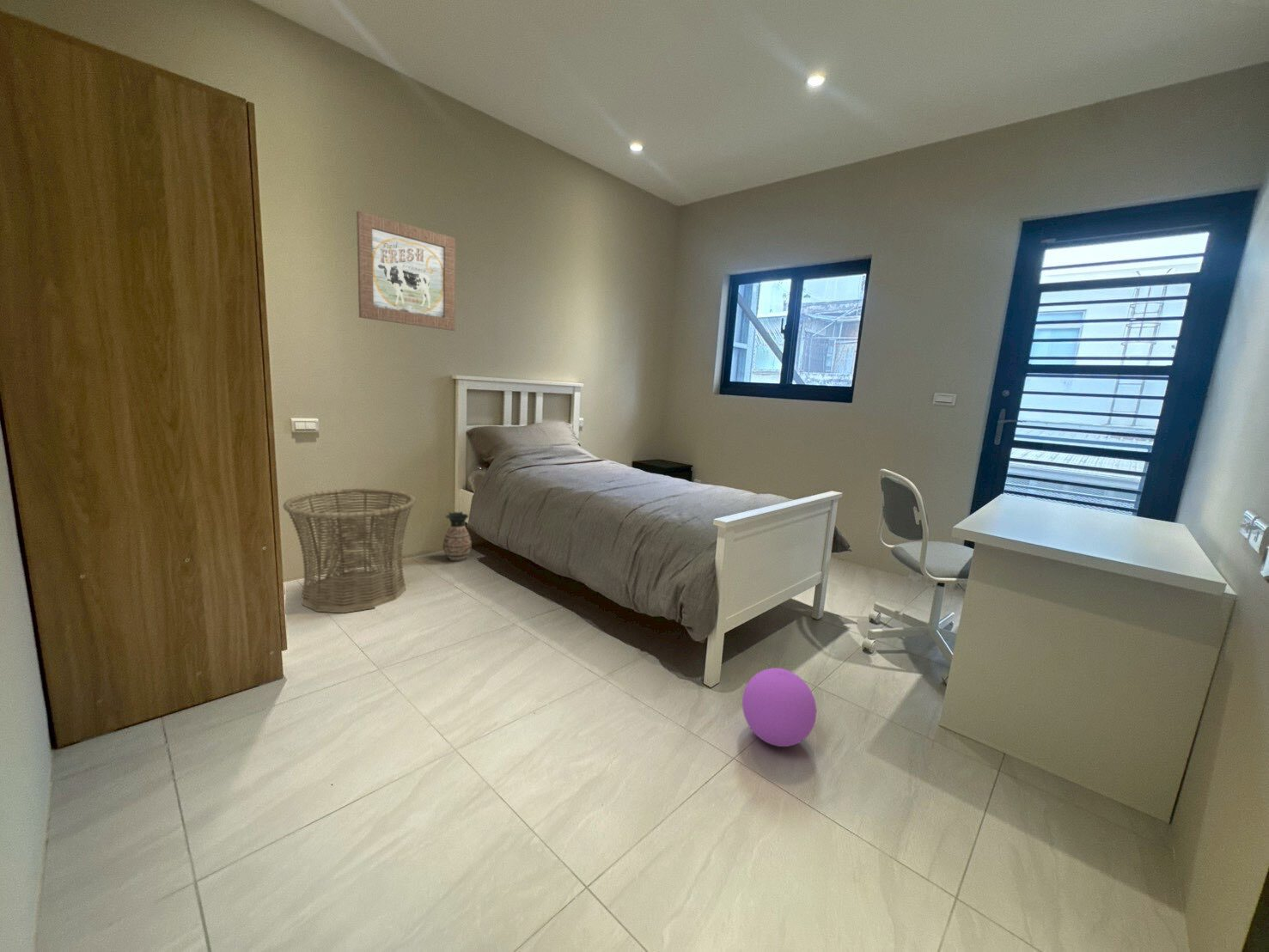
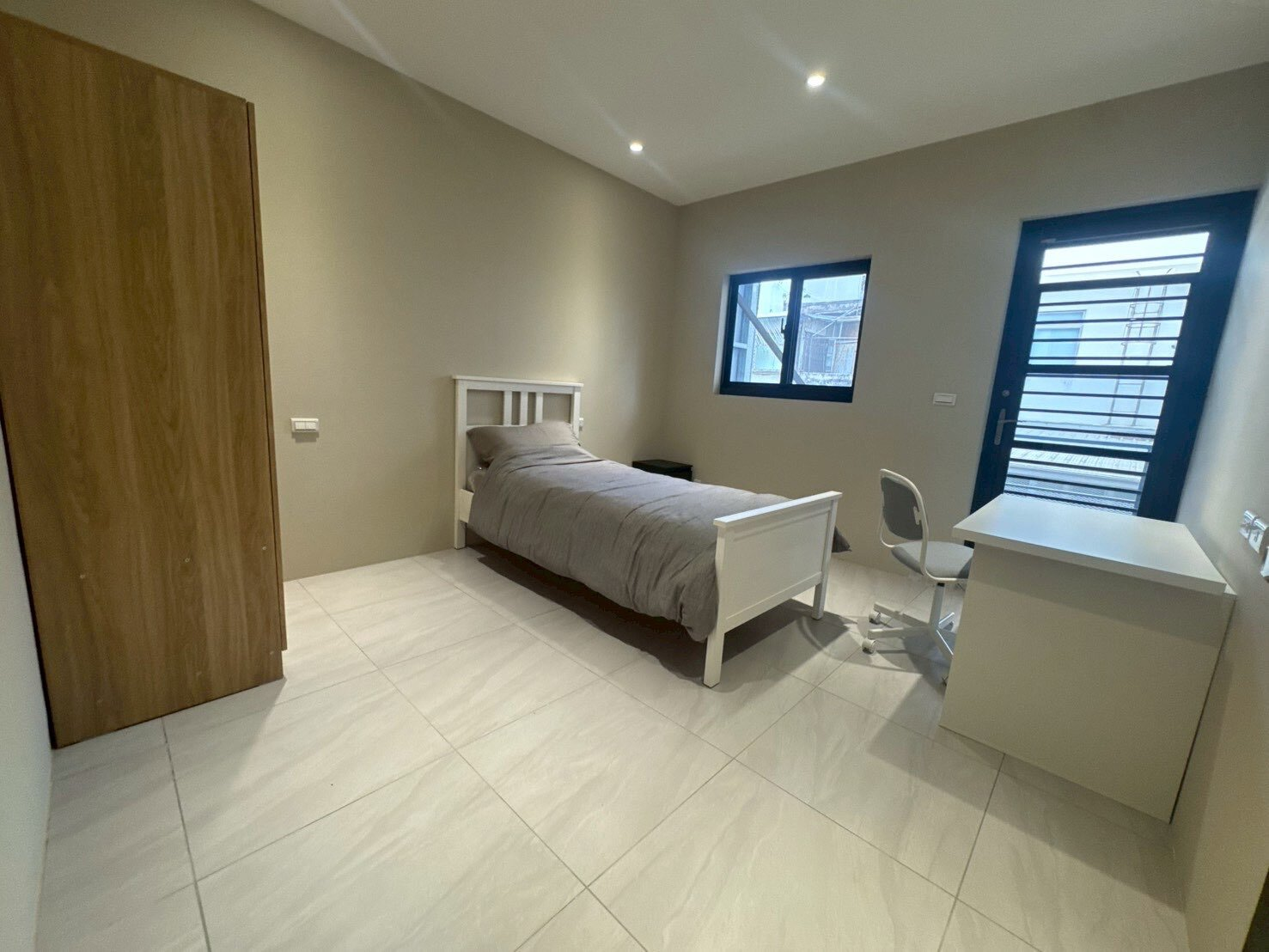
- ball [741,667,817,748]
- ceramic jug [442,510,473,562]
- wall art [356,210,456,332]
- basket [282,487,417,613]
